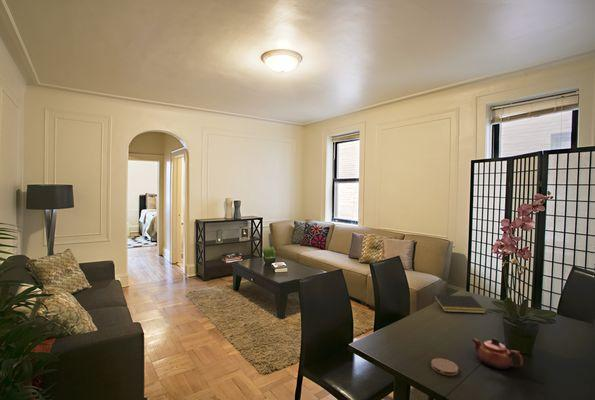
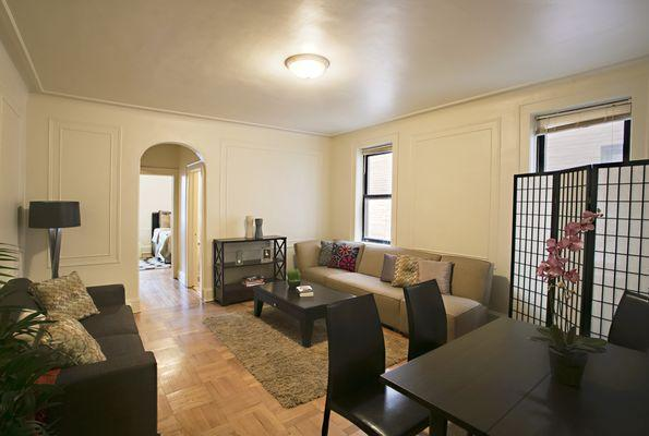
- teapot [471,337,524,370]
- coaster [430,357,459,377]
- notepad [432,294,486,314]
